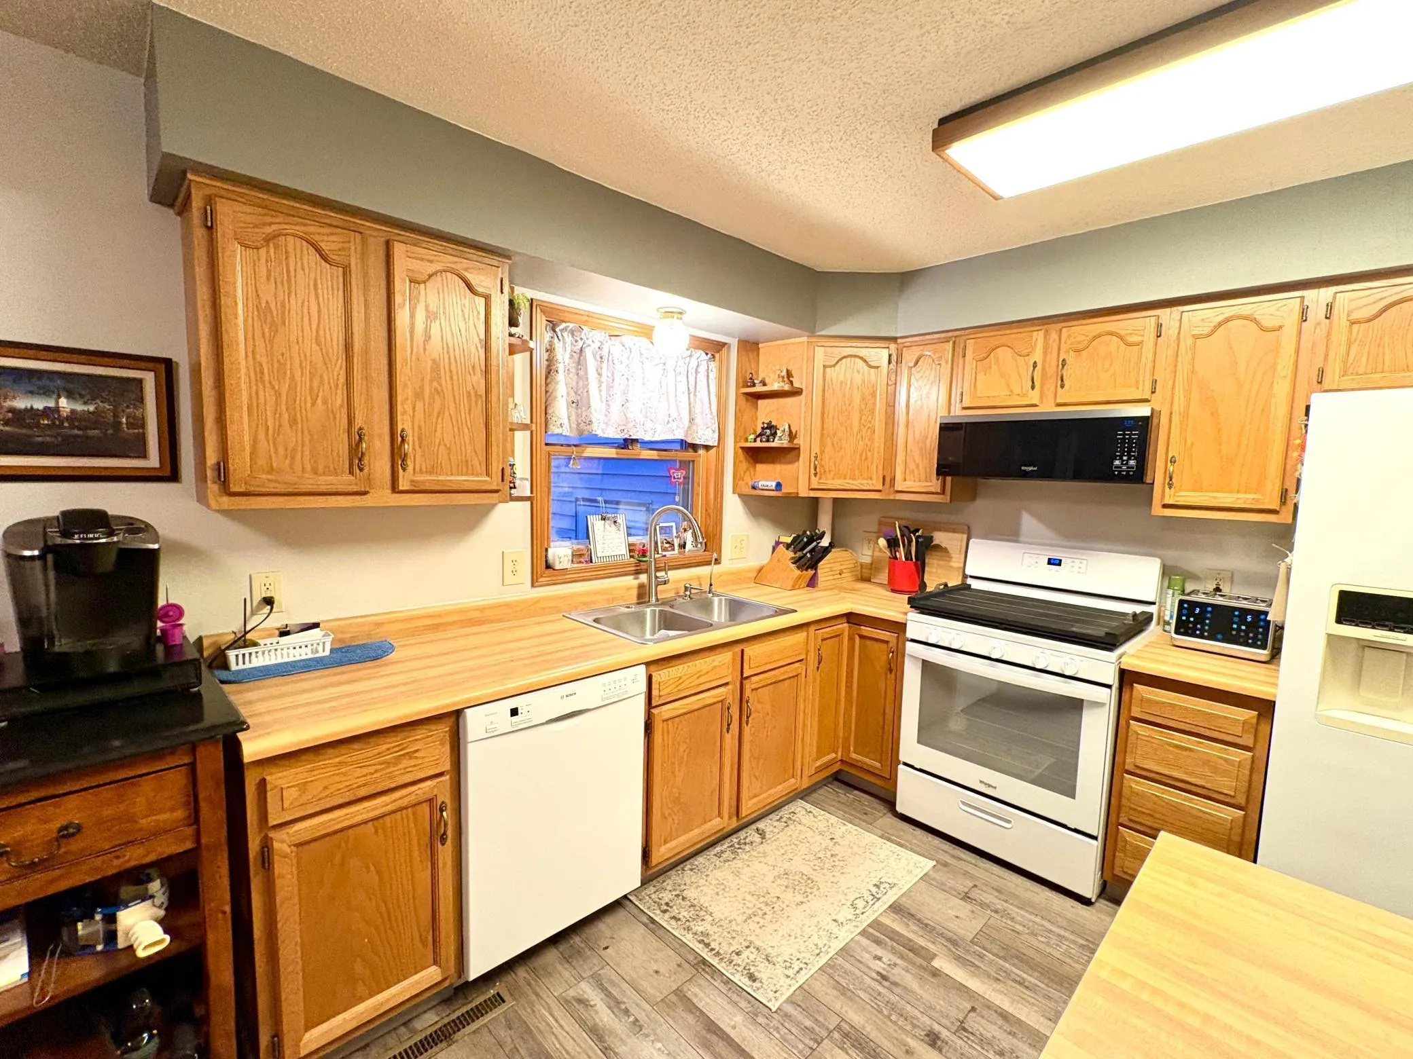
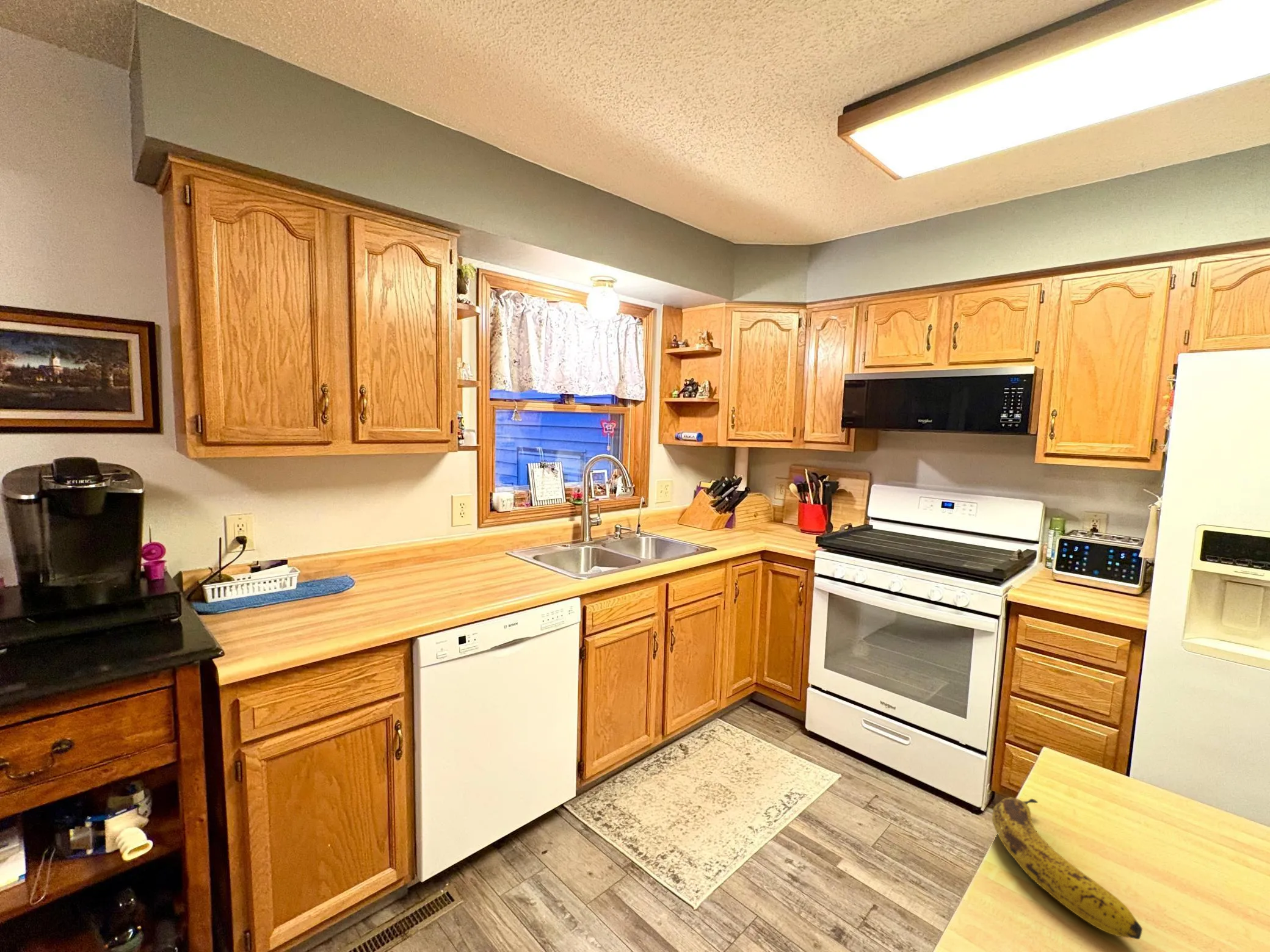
+ fruit [992,797,1143,940]
